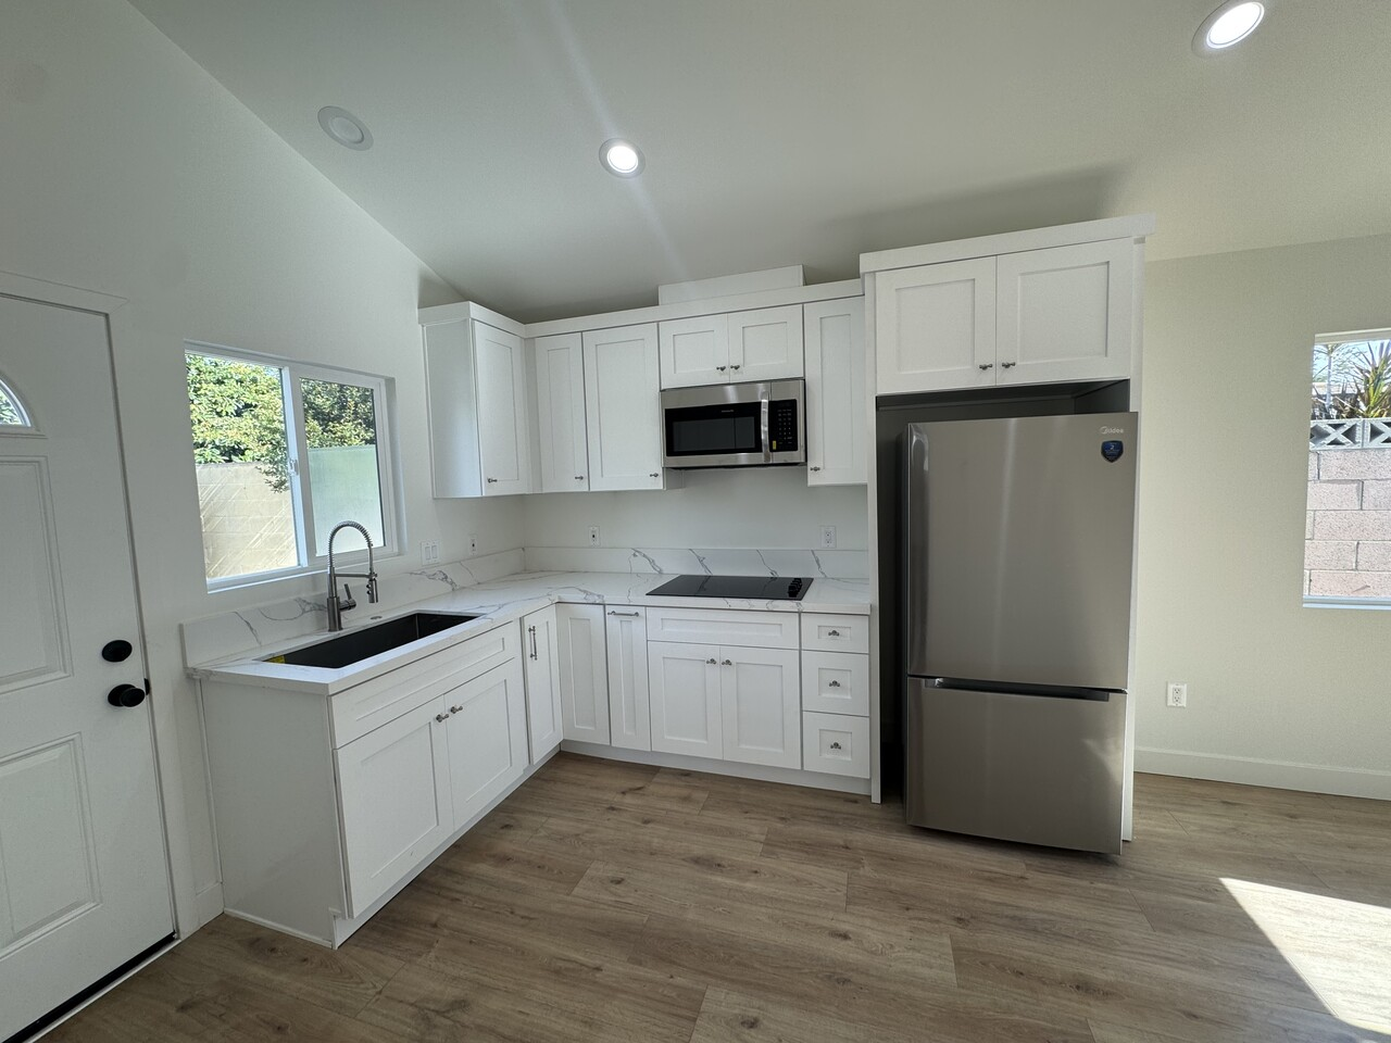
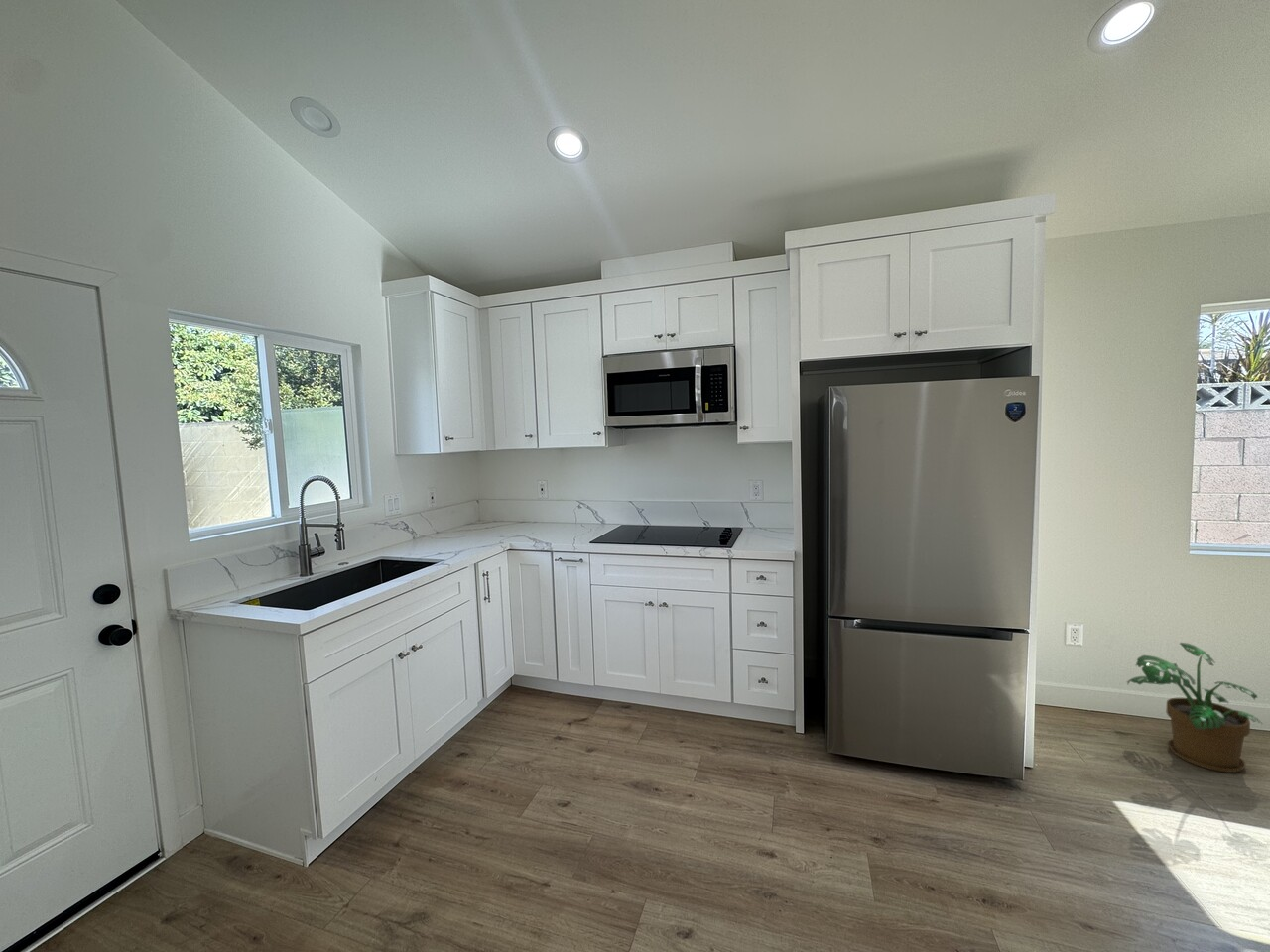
+ potted plant [1126,642,1263,773]
